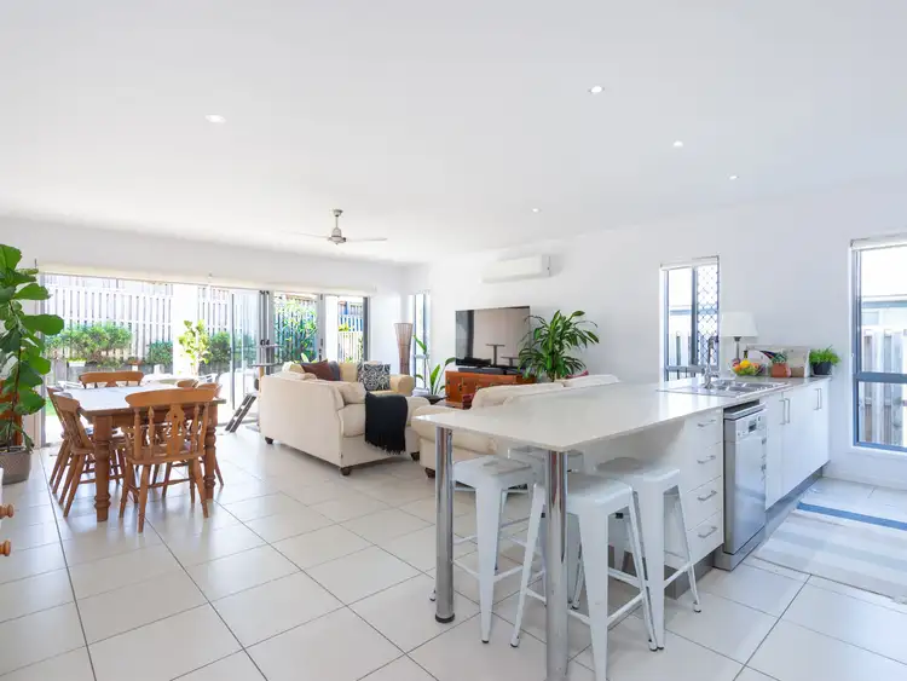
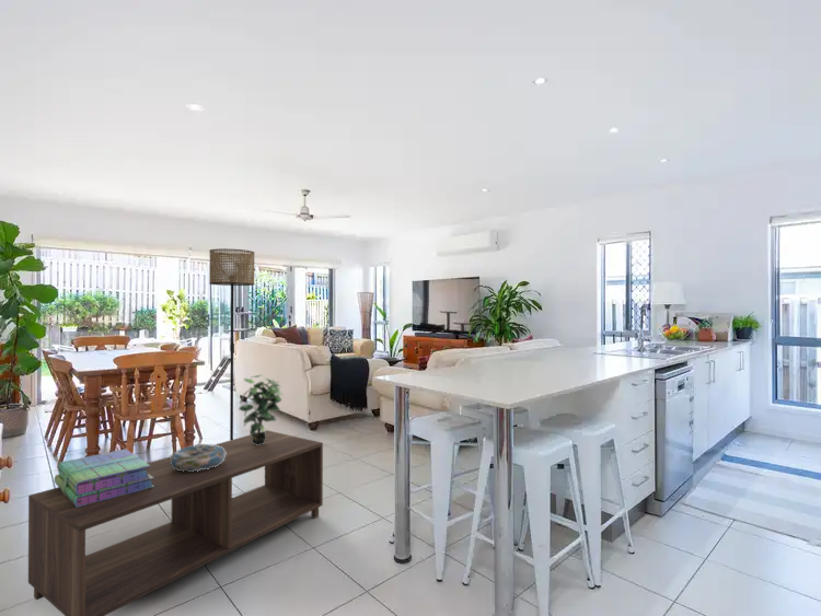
+ stack of books [53,449,154,508]
+ coffee table [27,429,324,616]
+ floor lamp [208,247,255,440]
+ potted plant [238,373,285,445]
+ decorative bowl [169,443,227,472]
